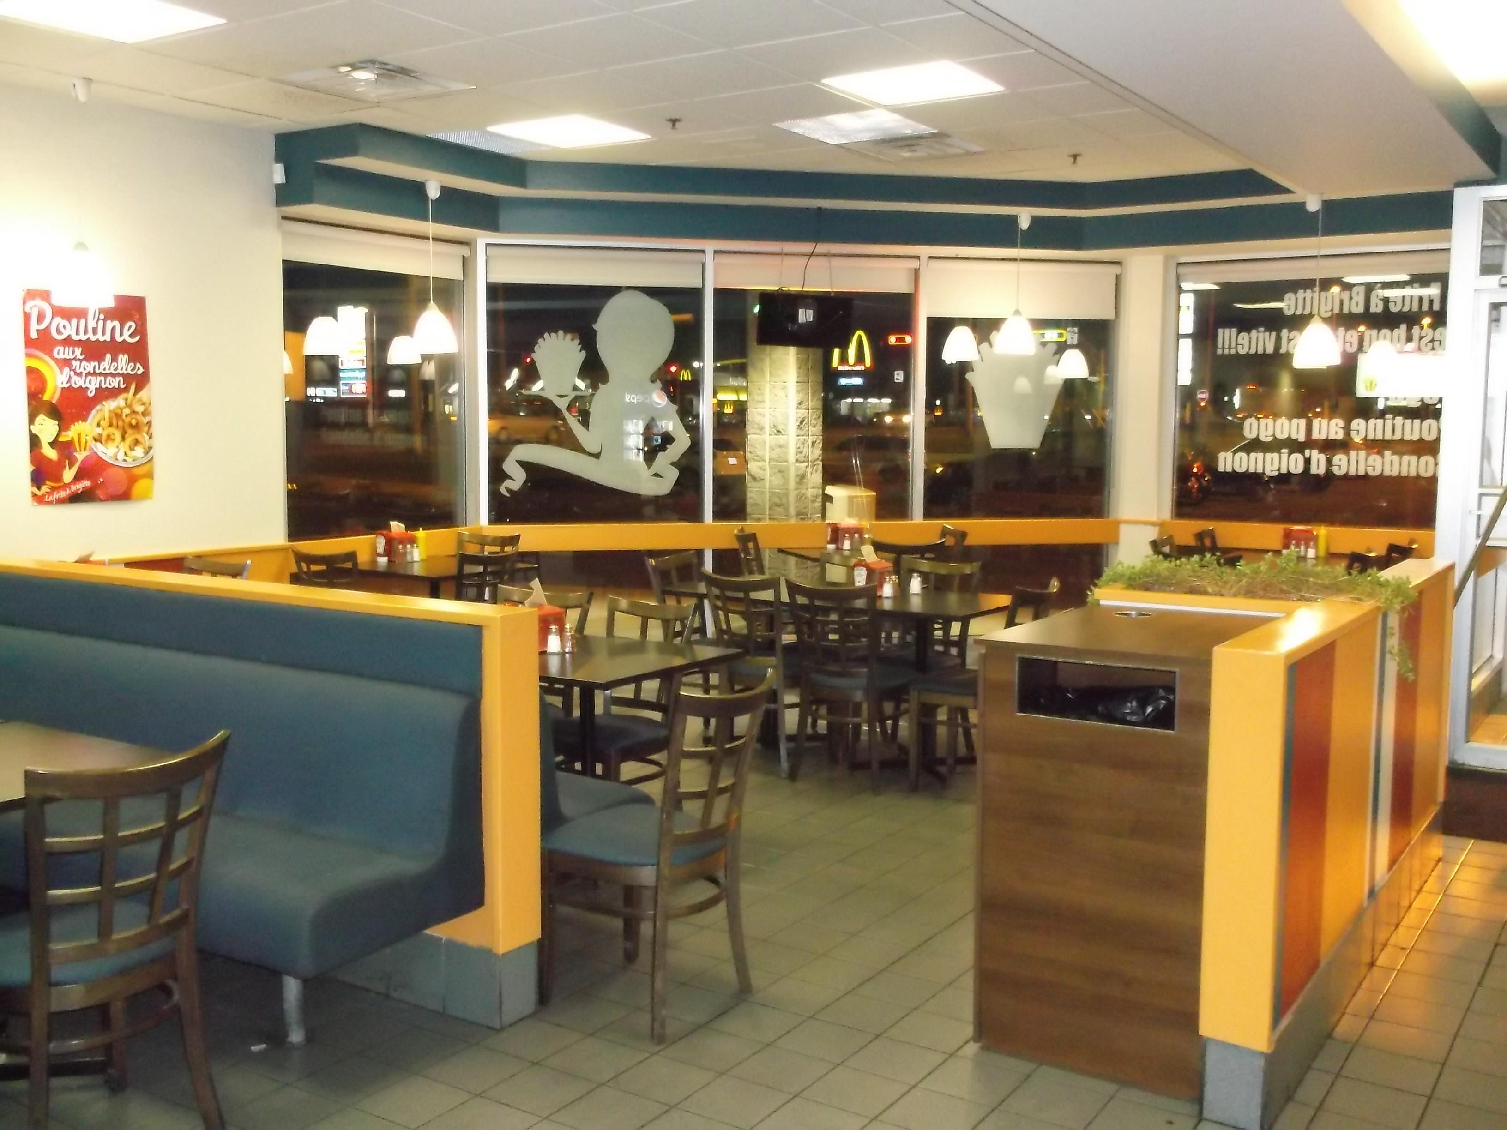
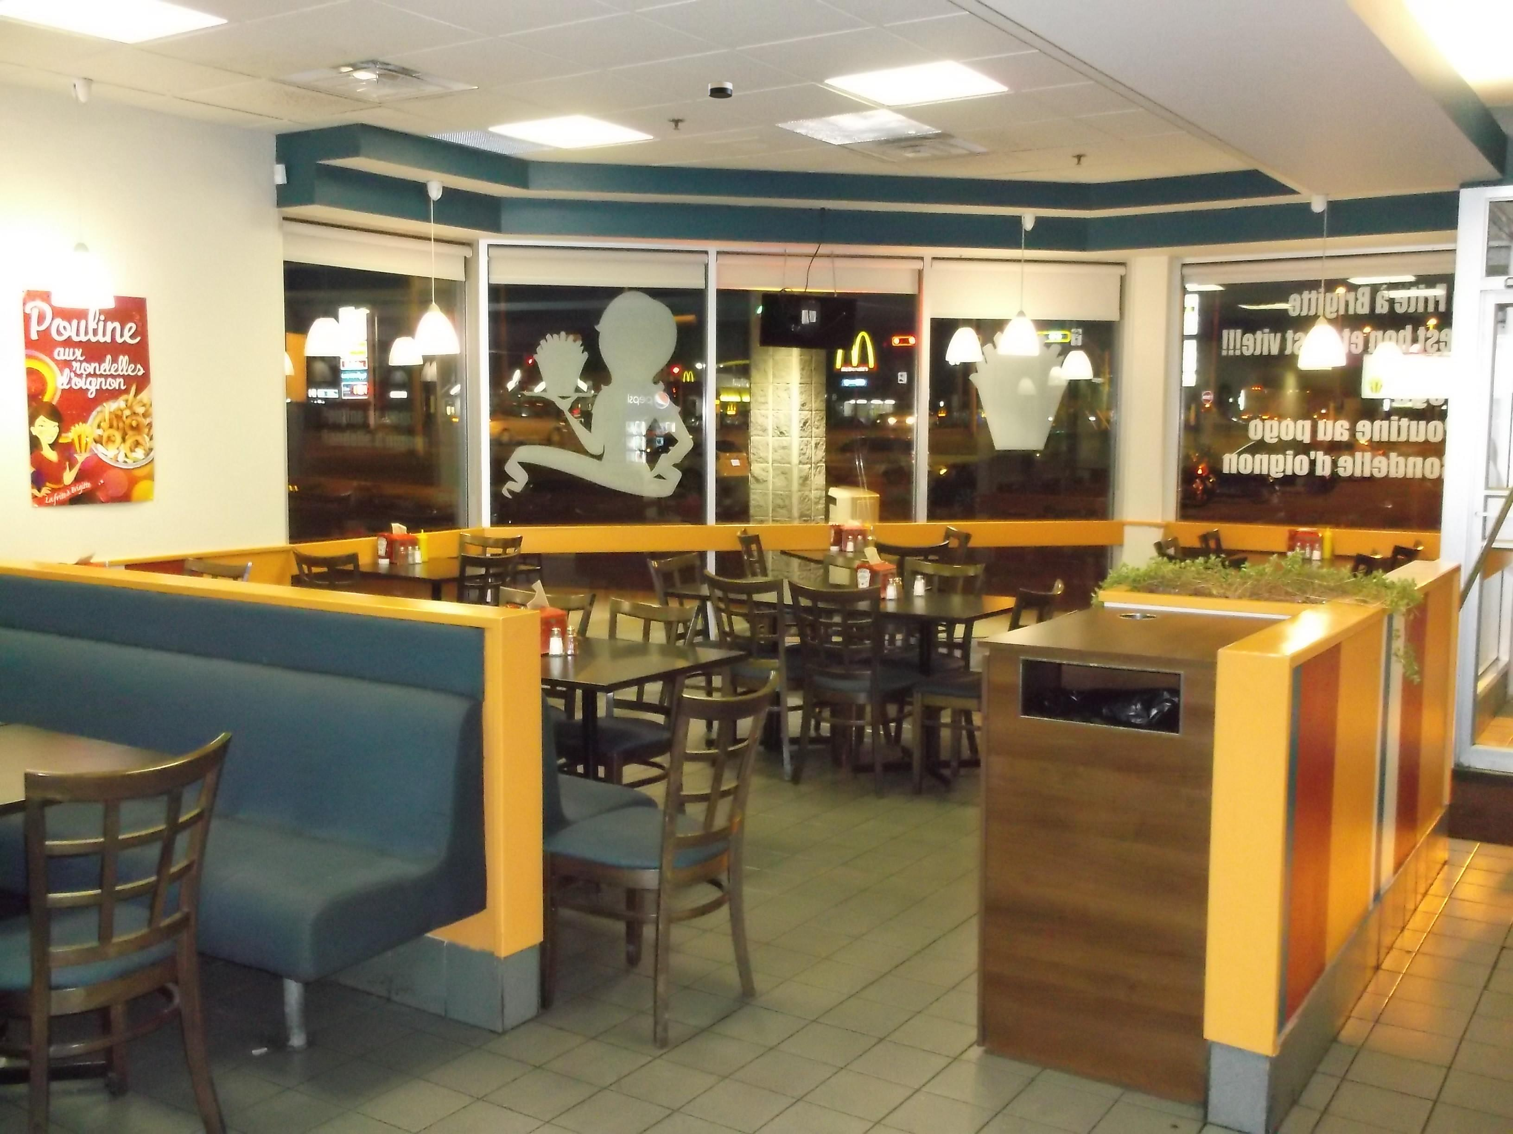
+ smoke detector [709,81,733,99]
